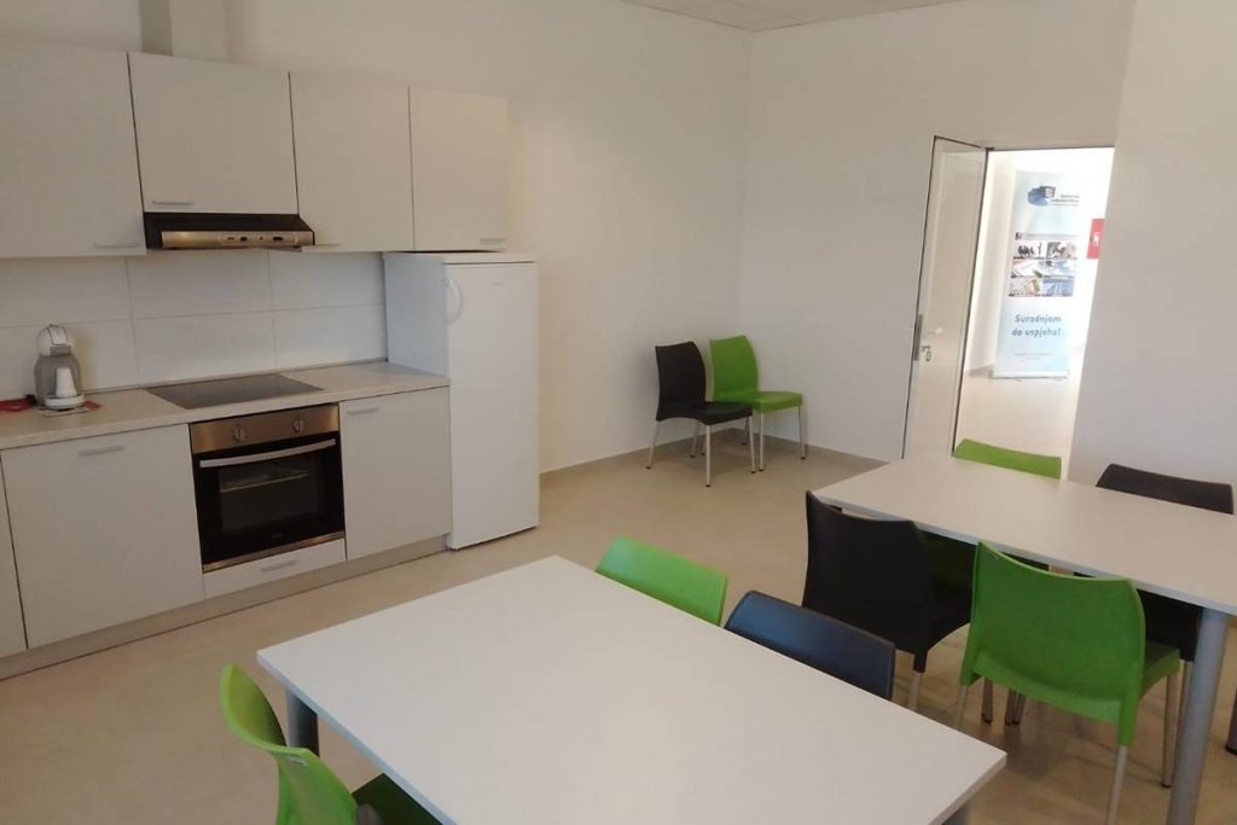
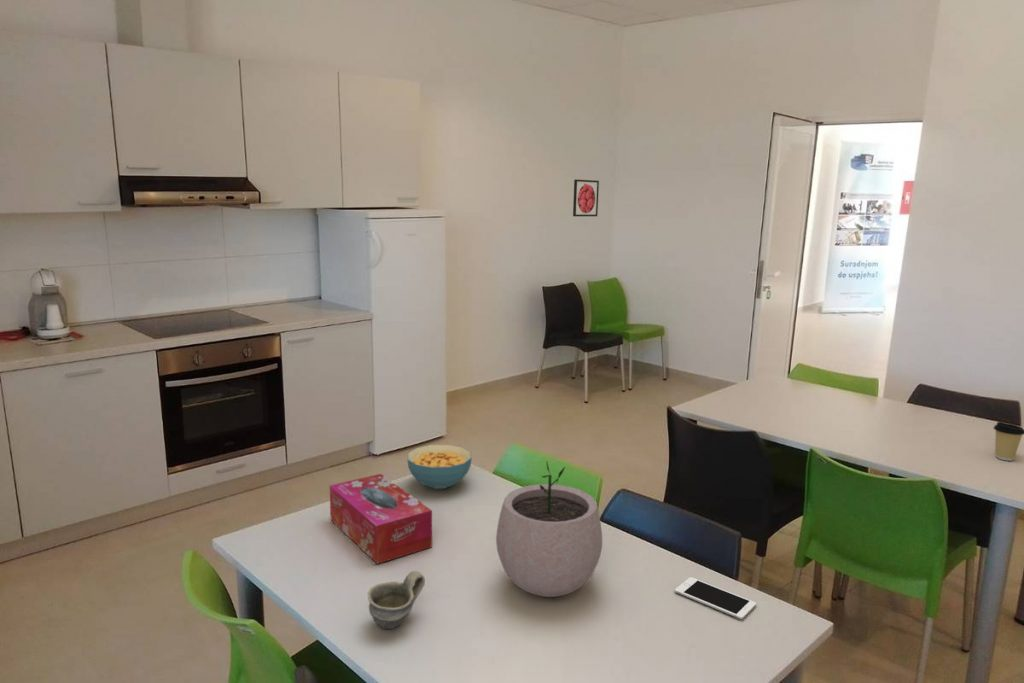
+ coffee cup [993,421,1024,462]
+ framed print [572,178,600,217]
+ cell phone [674,576,757,620]
+ tissue box [329,473,433,565]
+ cereal bowl [406,444,473,490]
+ cup [367,570,426,630]
+ plant pot [495,461,603,598]
